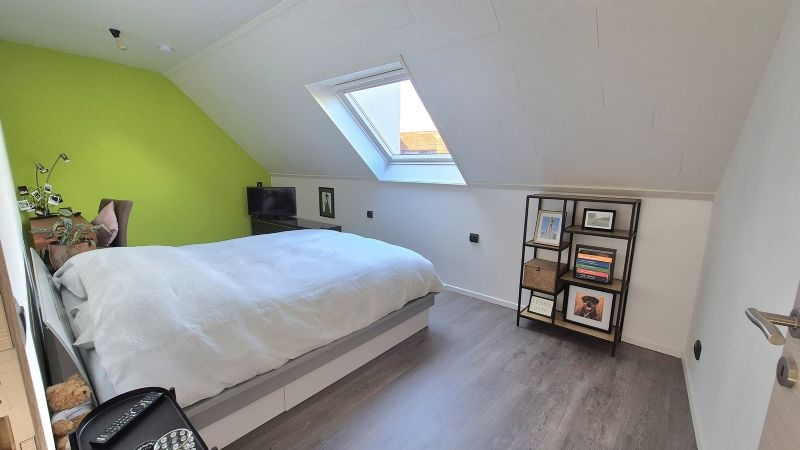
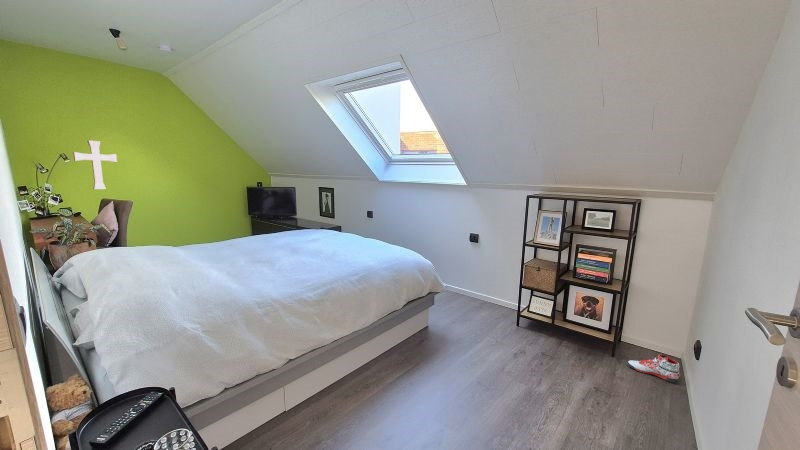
+ decorative cross [72,140,118,190]
+ sneaker [626,353,681,384]
